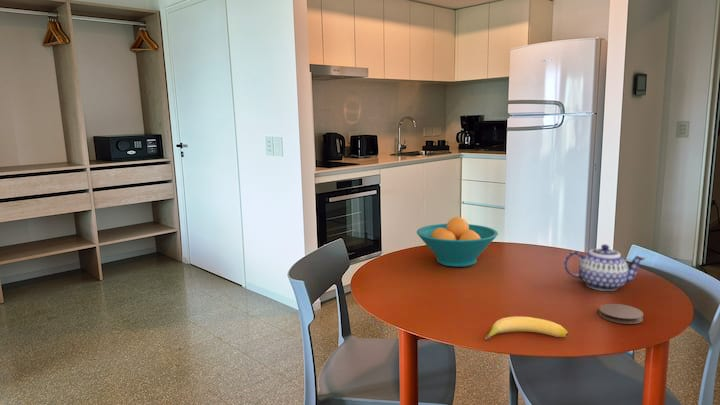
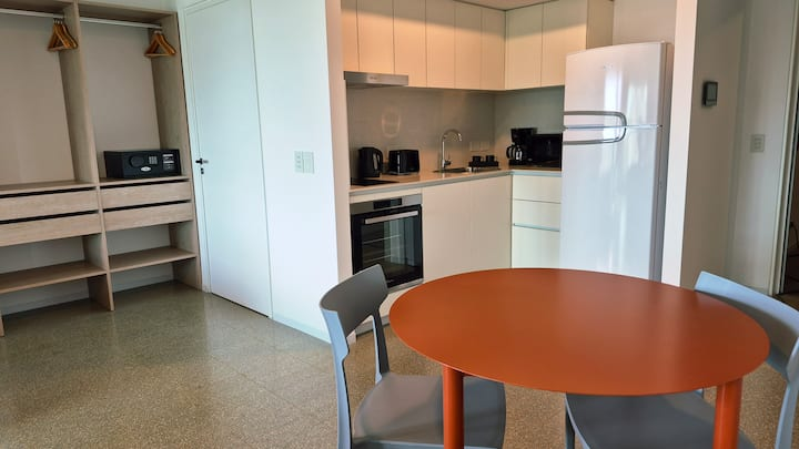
- banana [484,315,569,341]
- coaster [598,303,644,325]
- teapot [563,243,647,292]
- fruit bowl [416,216,499,268]
